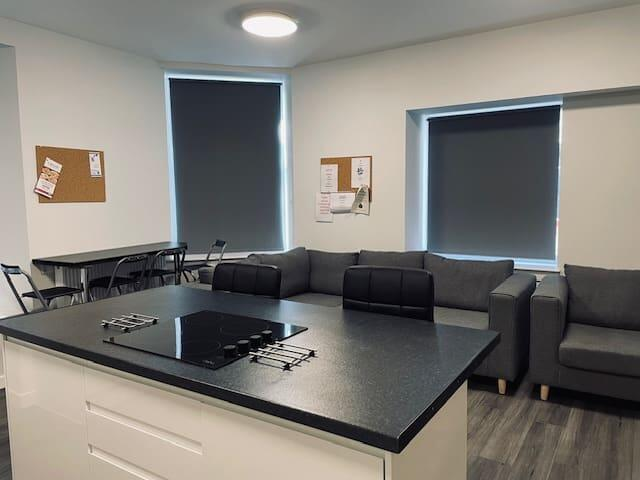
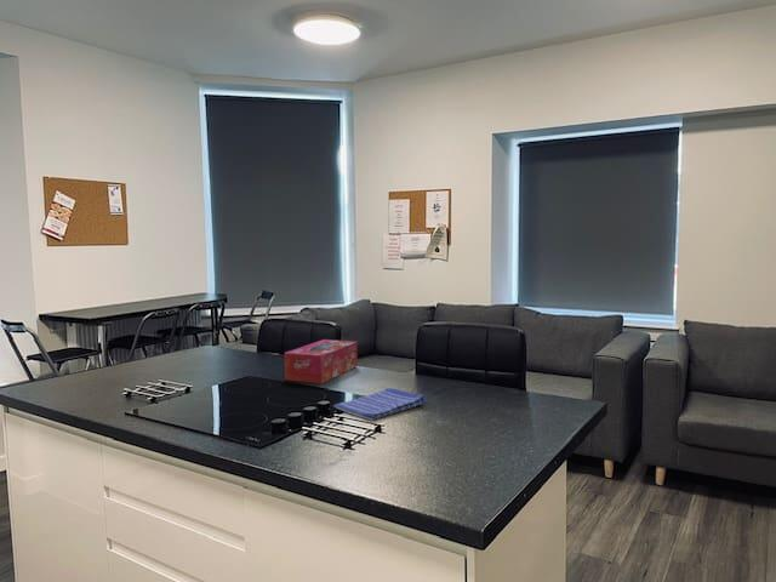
+ tissue box [284,338,359,384]
+ dish towel [332,387,427,422]
